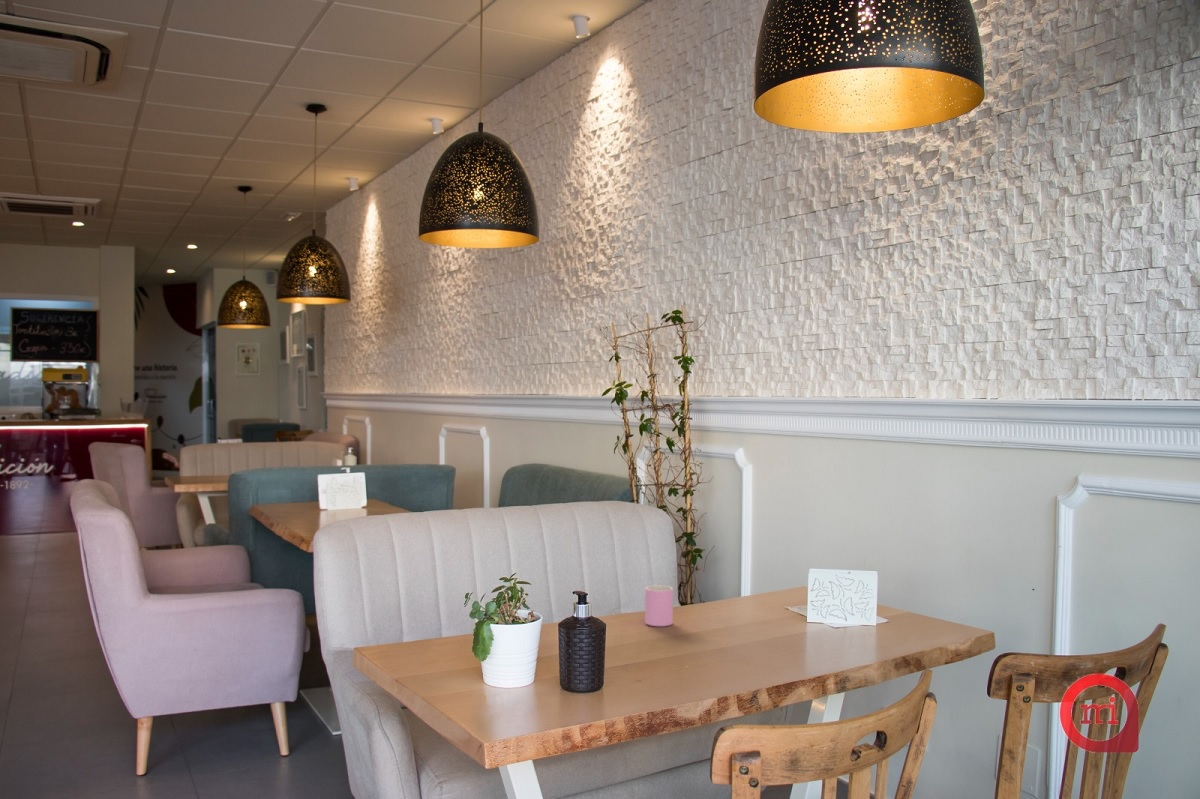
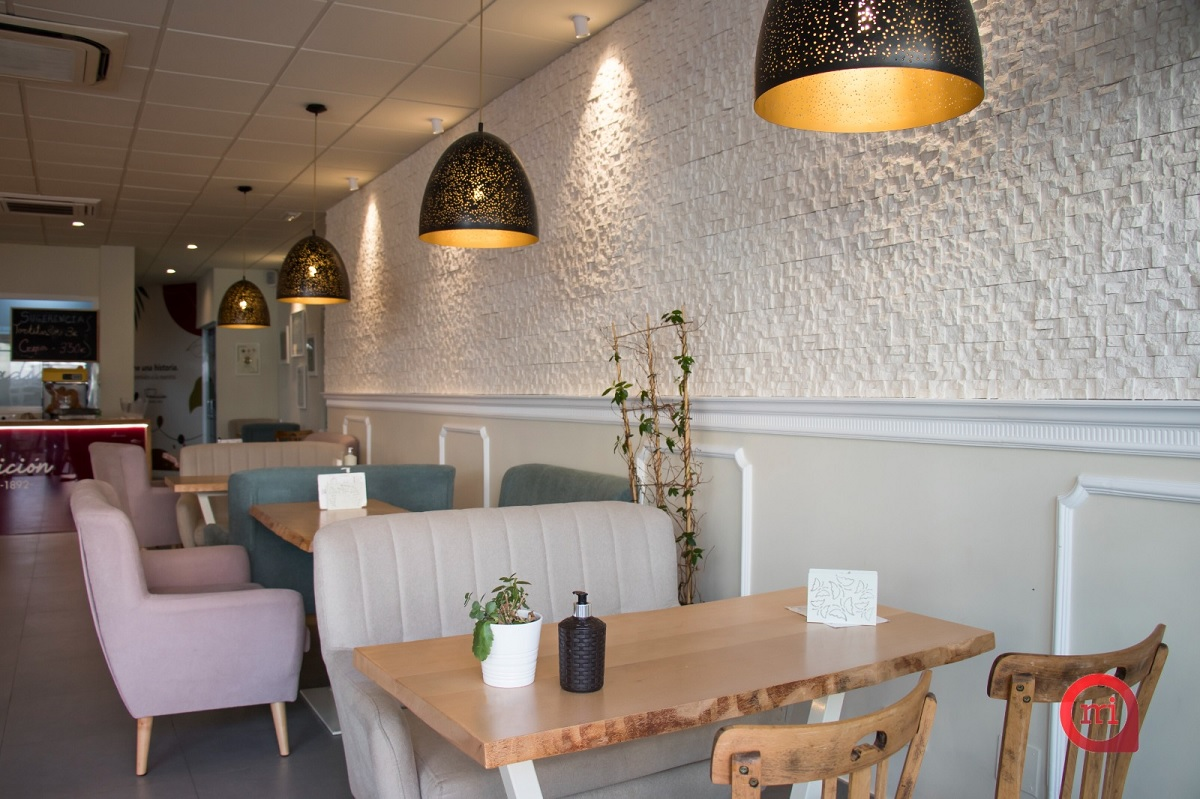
- cup [644,584,674,627]
